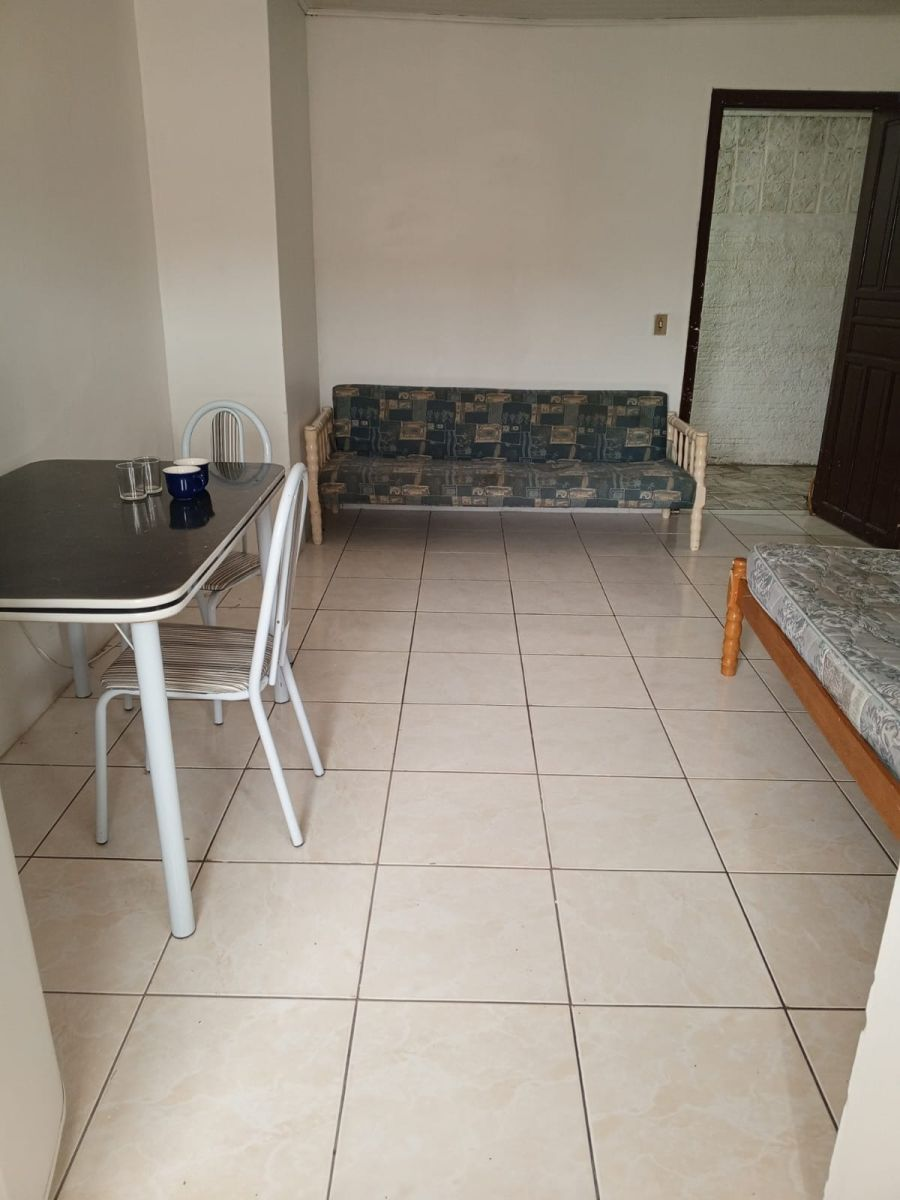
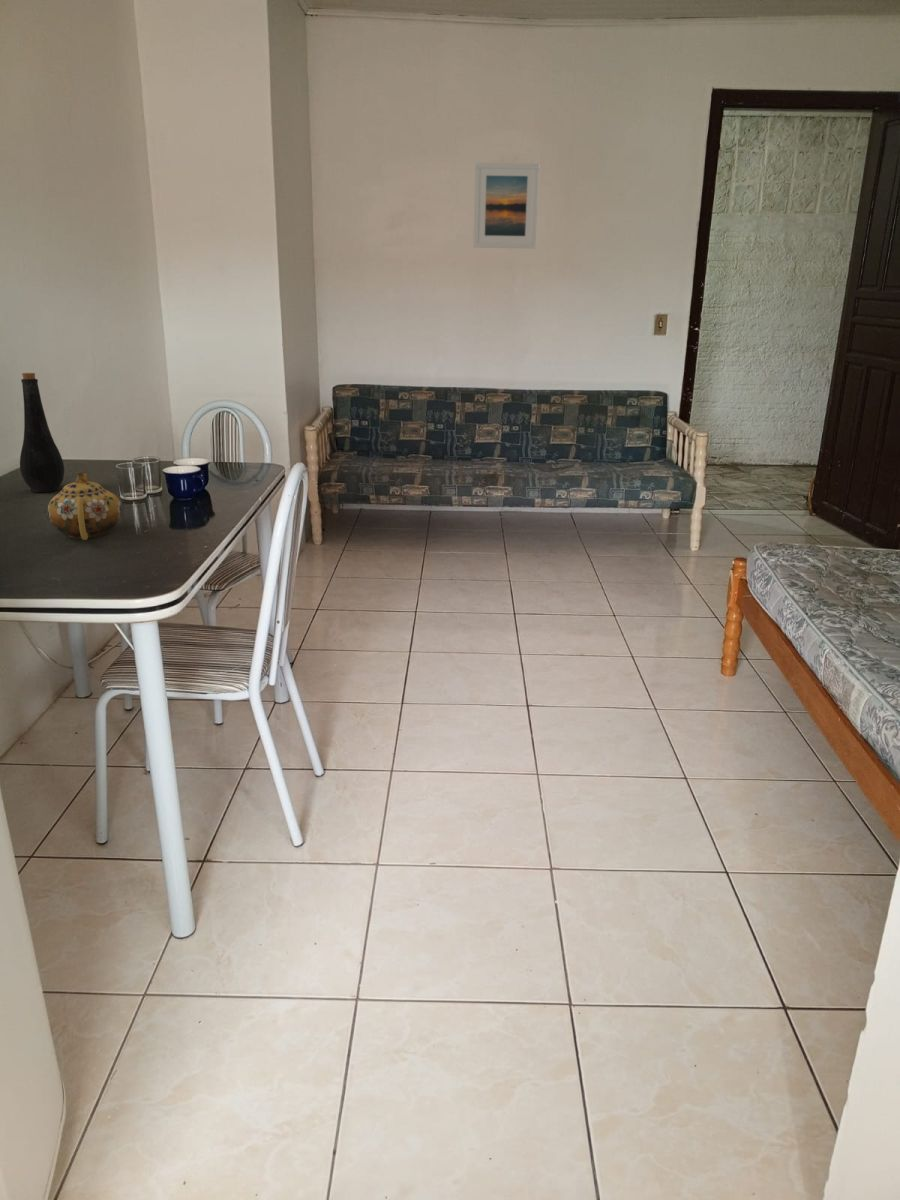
+ teapot [46,472,123,541]
+ bottle [19,372,65,493]
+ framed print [472,162,541,249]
